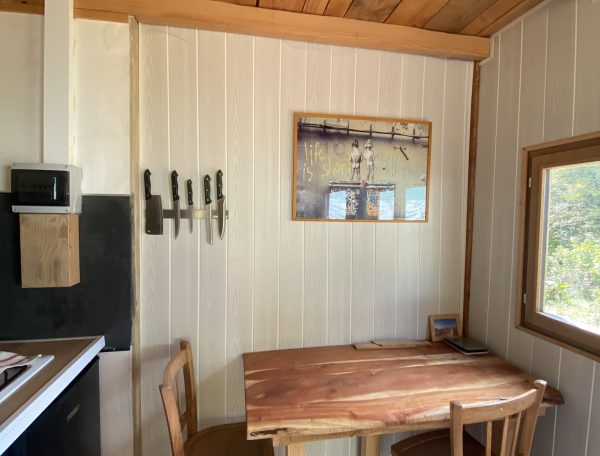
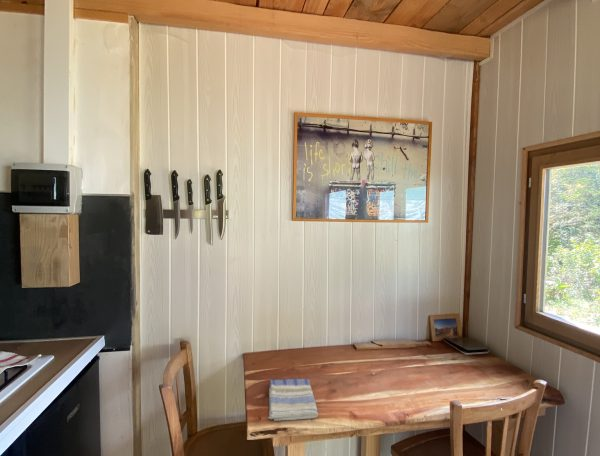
+ dish towel [268,378,319,422]
